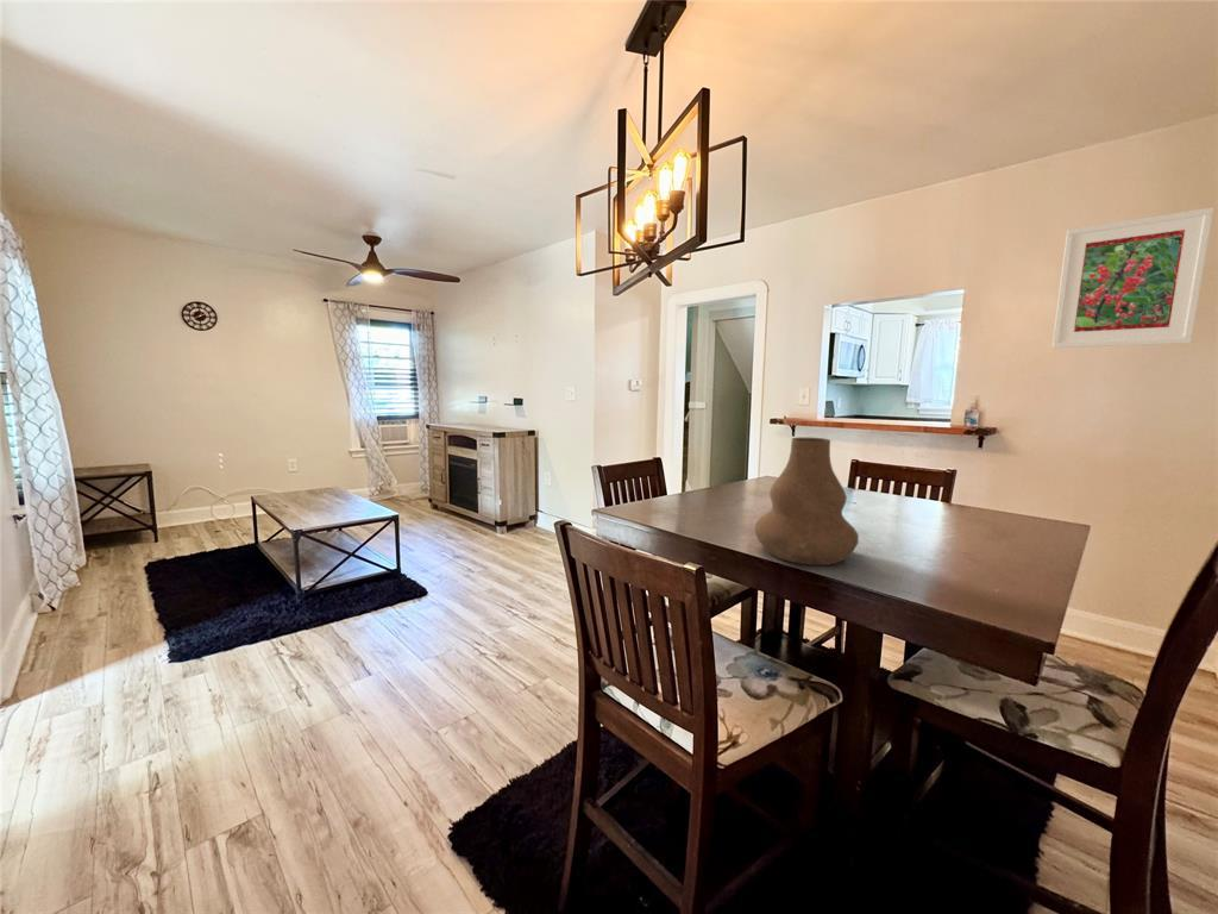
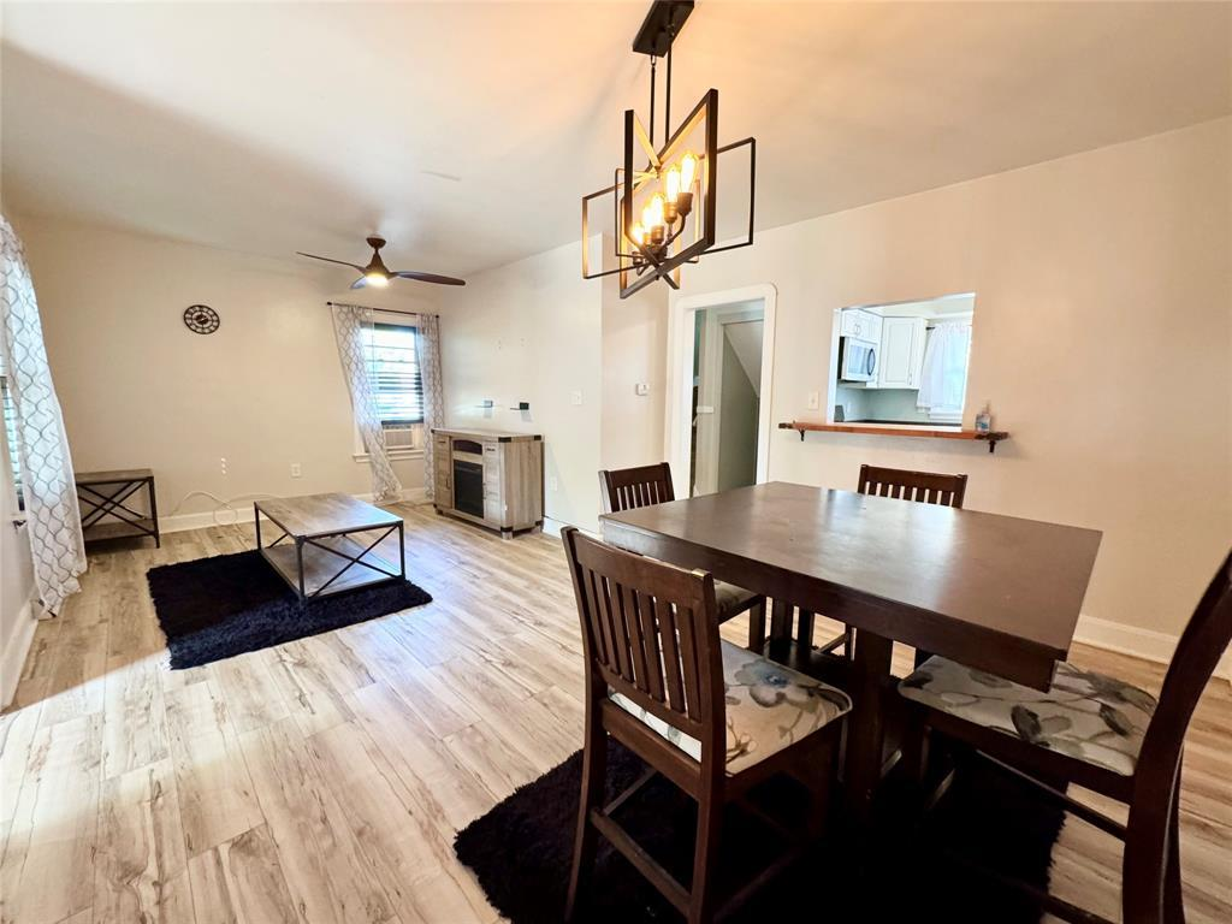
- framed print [1050,206,1216,350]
- vase [753,437,860,566]
